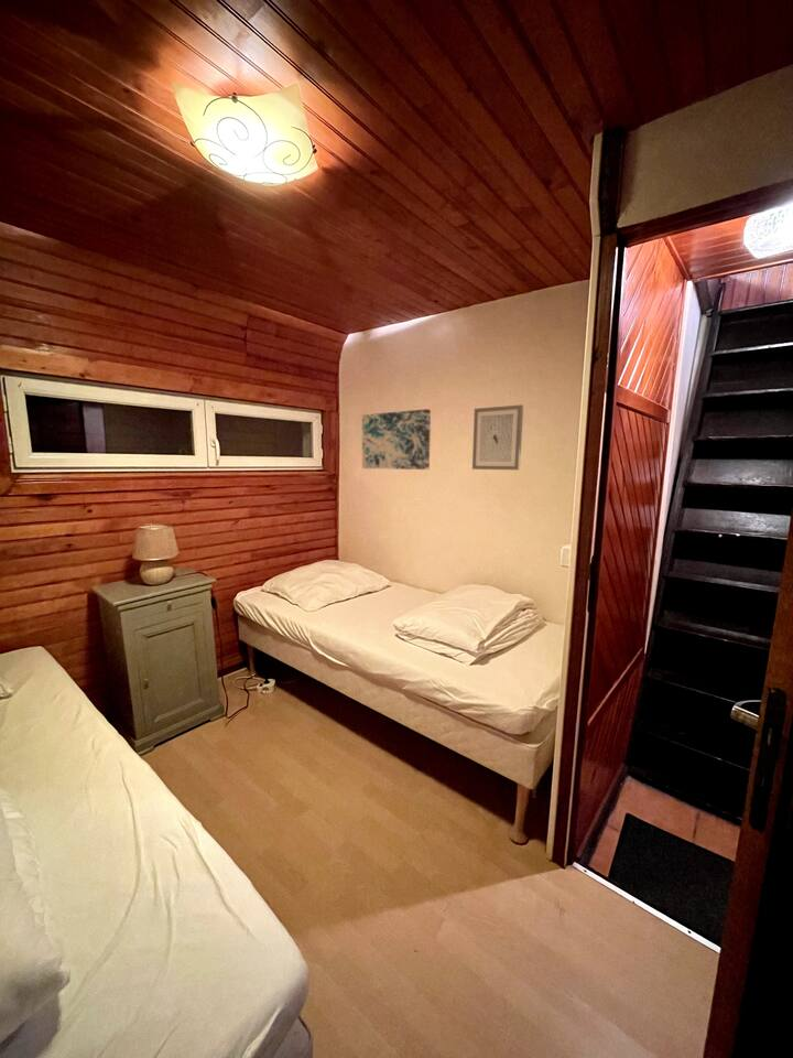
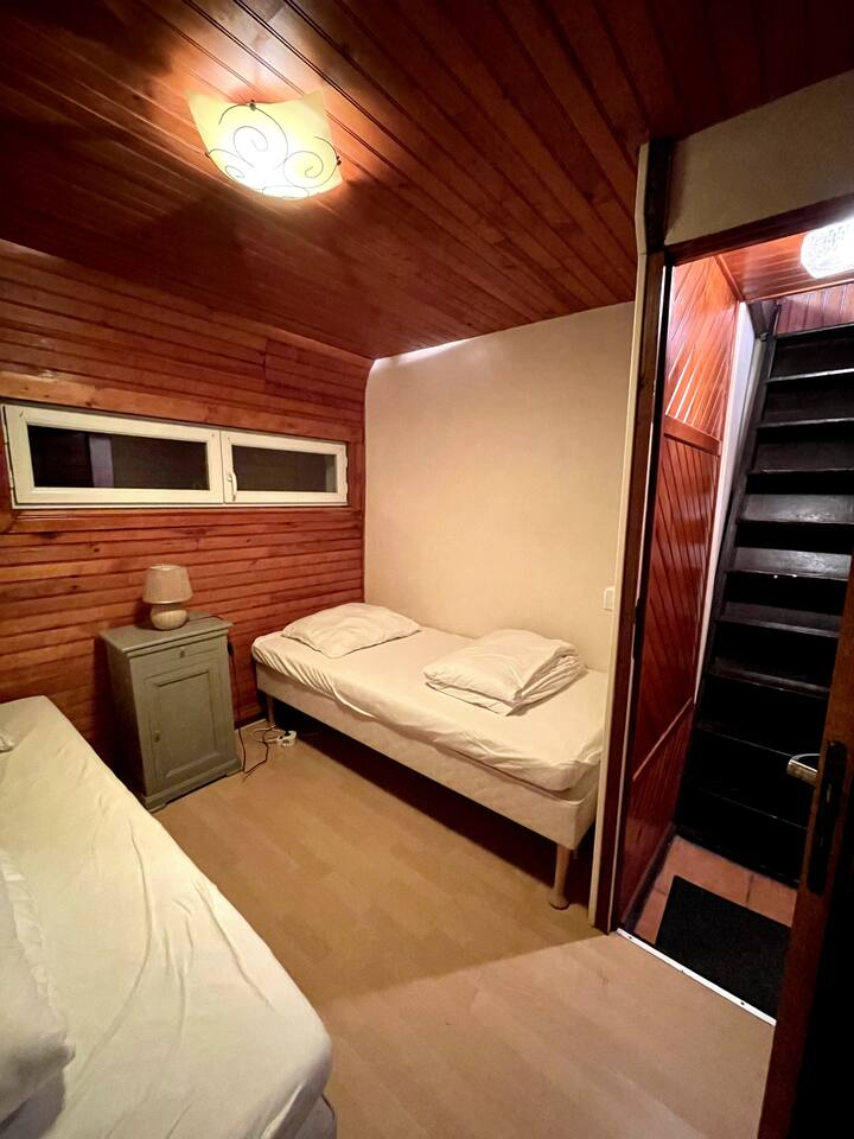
- wall art [471,403,524,471]
- wall art [361,408,432,471]
